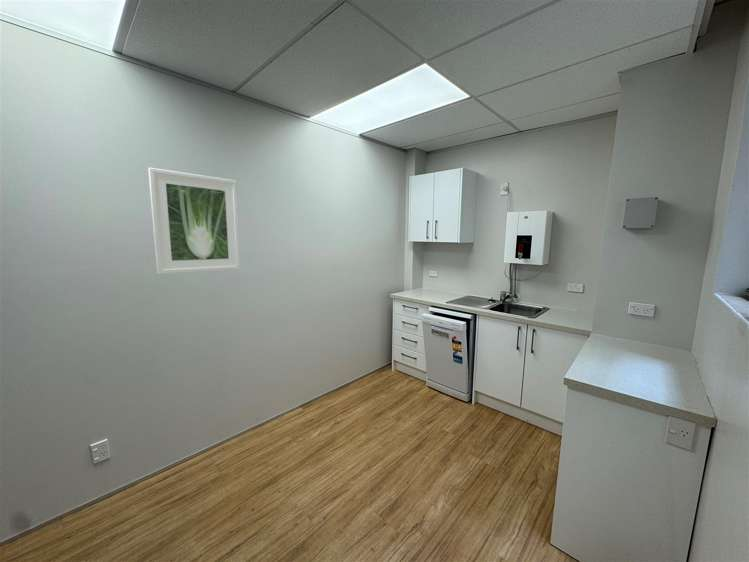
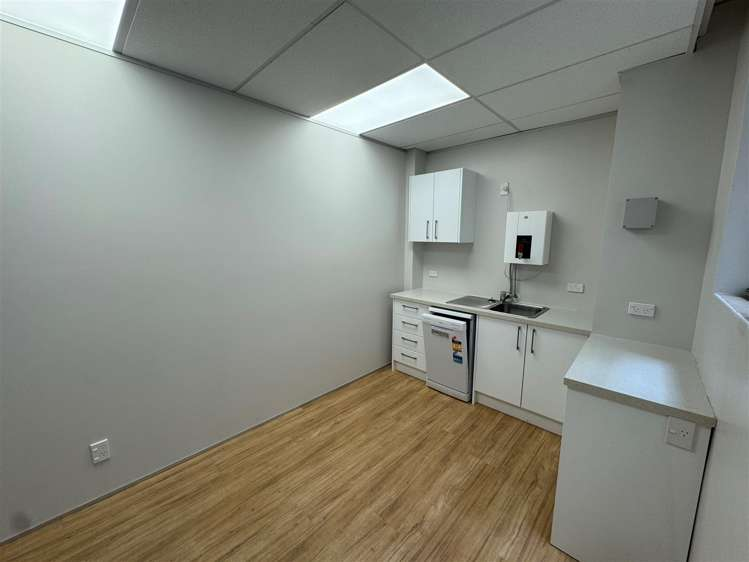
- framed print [147,167,241,275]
